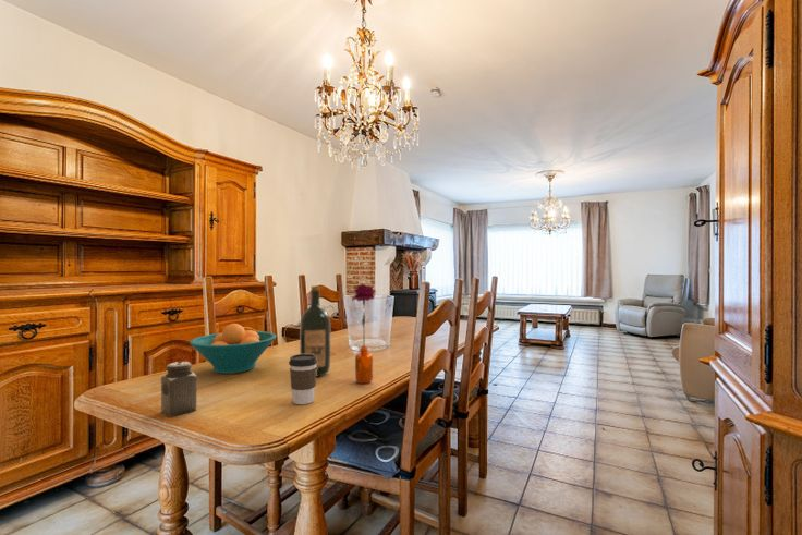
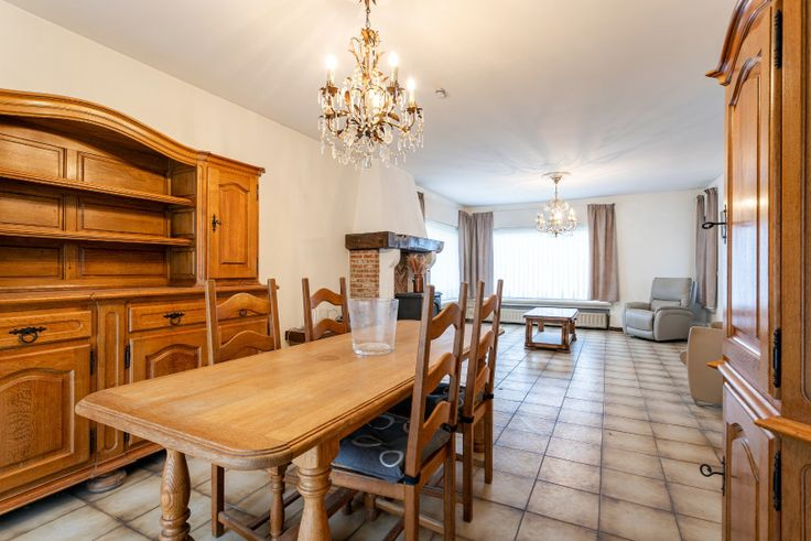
- flower [351,283,377,385]
- wine bottle [299,285,331,378]
- fruit bowl [189,323,277,375]
- coffee cup [288,353,317,405]
- salt shaker [160,361,198,418]
